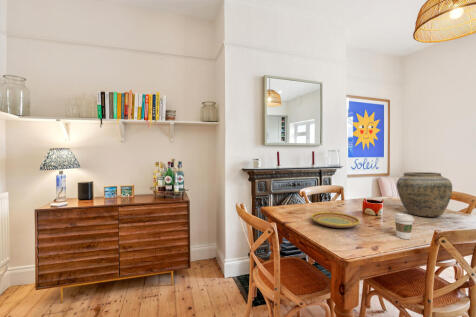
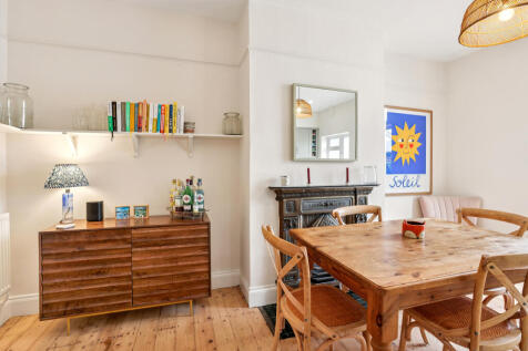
- vase [396,171,453,218]
- coffee cup [393,212,415,240]
- plate [310,211,361,229]
